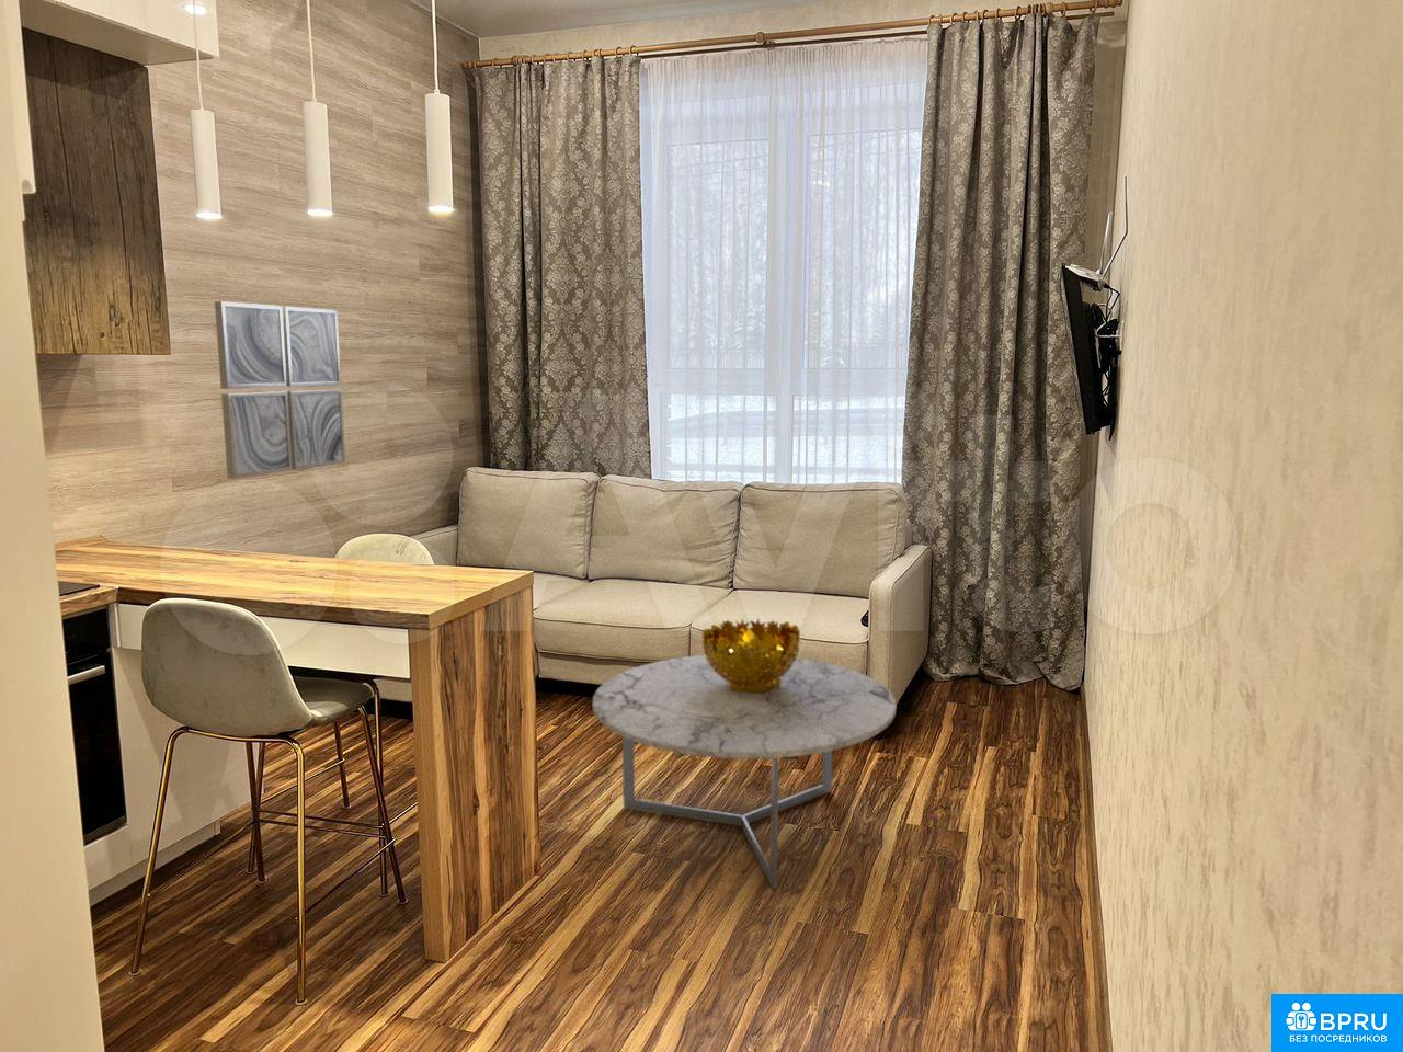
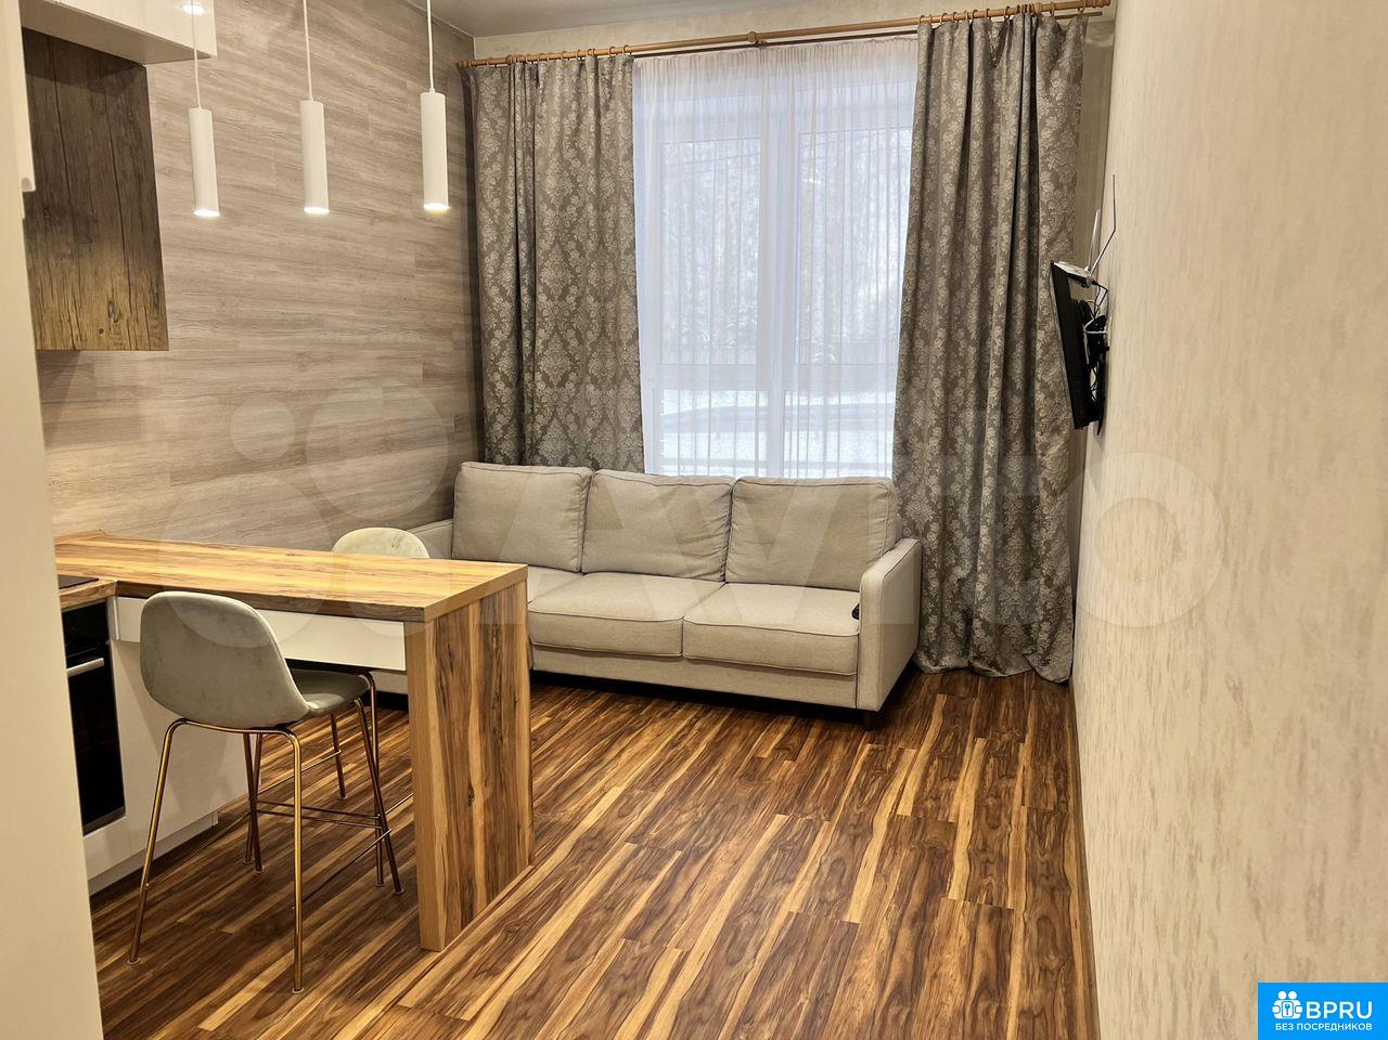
- decorative bowl [702,617,801,695]
- wall art [213,301,347,480]
- coffee table [592,654,898,891]
